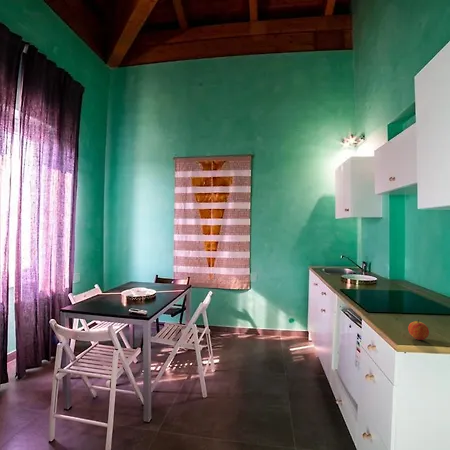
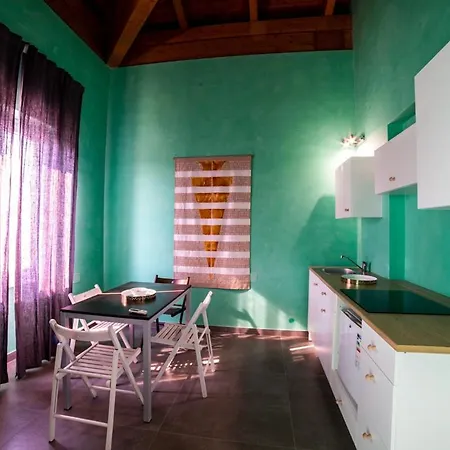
- fruit [407,319,430,341]
